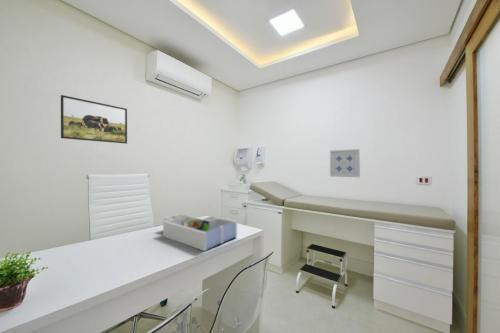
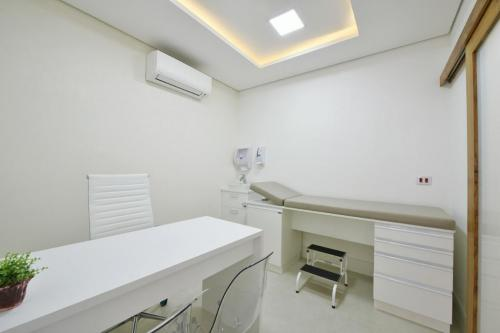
- wall art [329,148,361,178]
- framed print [60,94,128,145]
- desk organizer [162,213,238,252]
